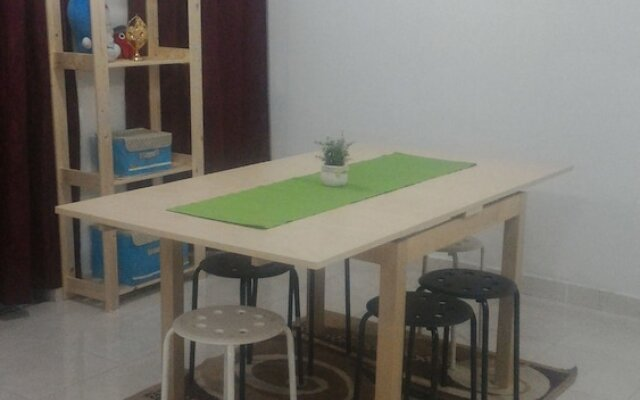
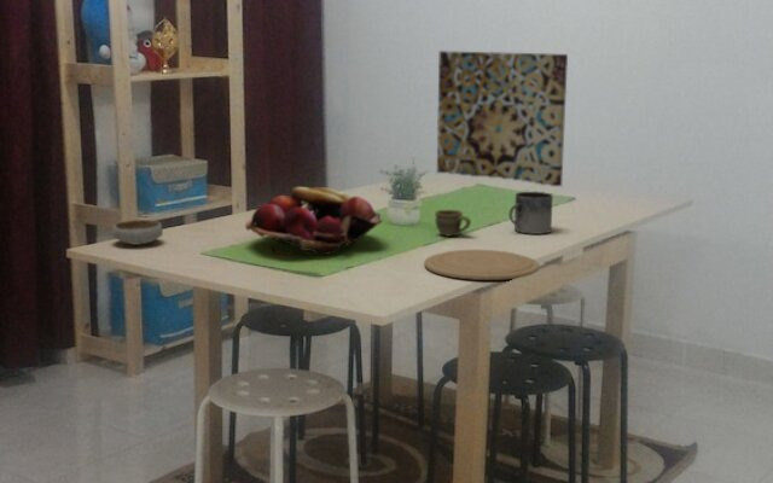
+ mug [507,191,554,235]
+ bowl [111,219,164,246]
+ plate [423,249,540,281]
+ cup [434,209,472,238]
+ wall art [436,50,569,187]
+ fruit basket [244,186,383,256]
